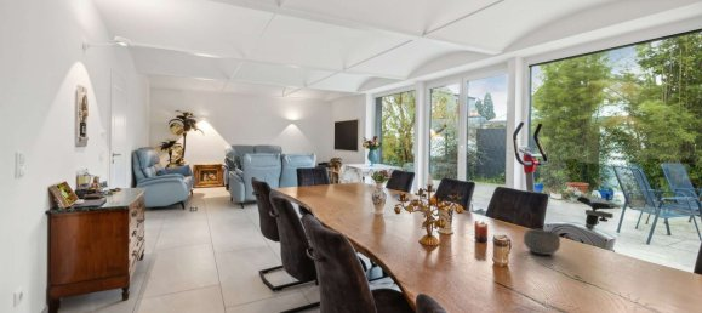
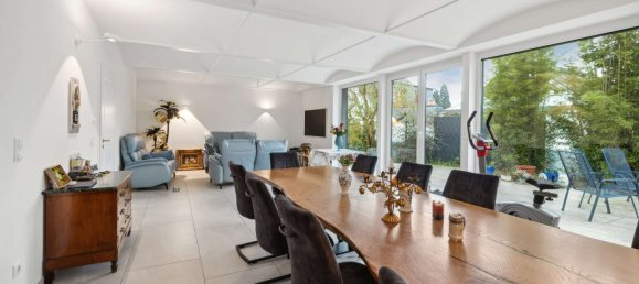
- bowl [521,228,561,256]
